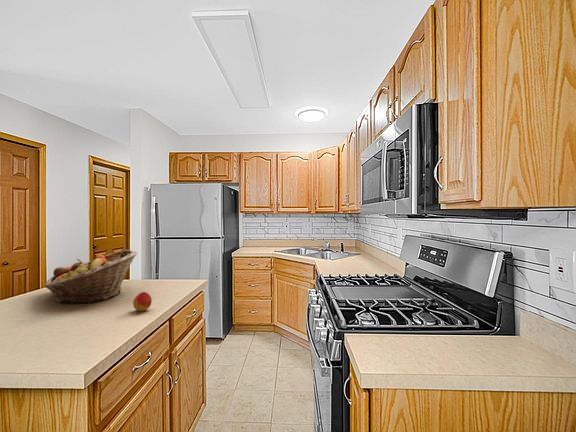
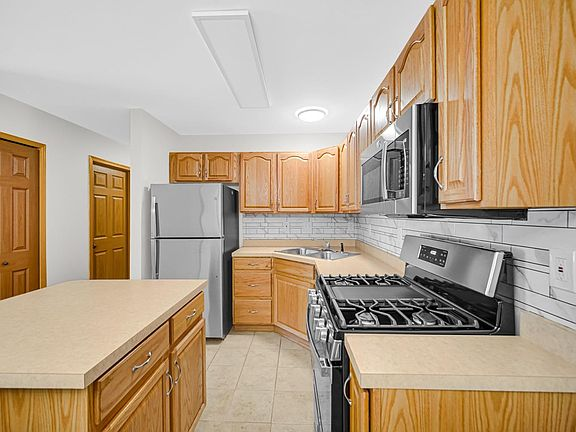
- peach [132,291,153,312]
- fruit basket [44,249,138,304]
